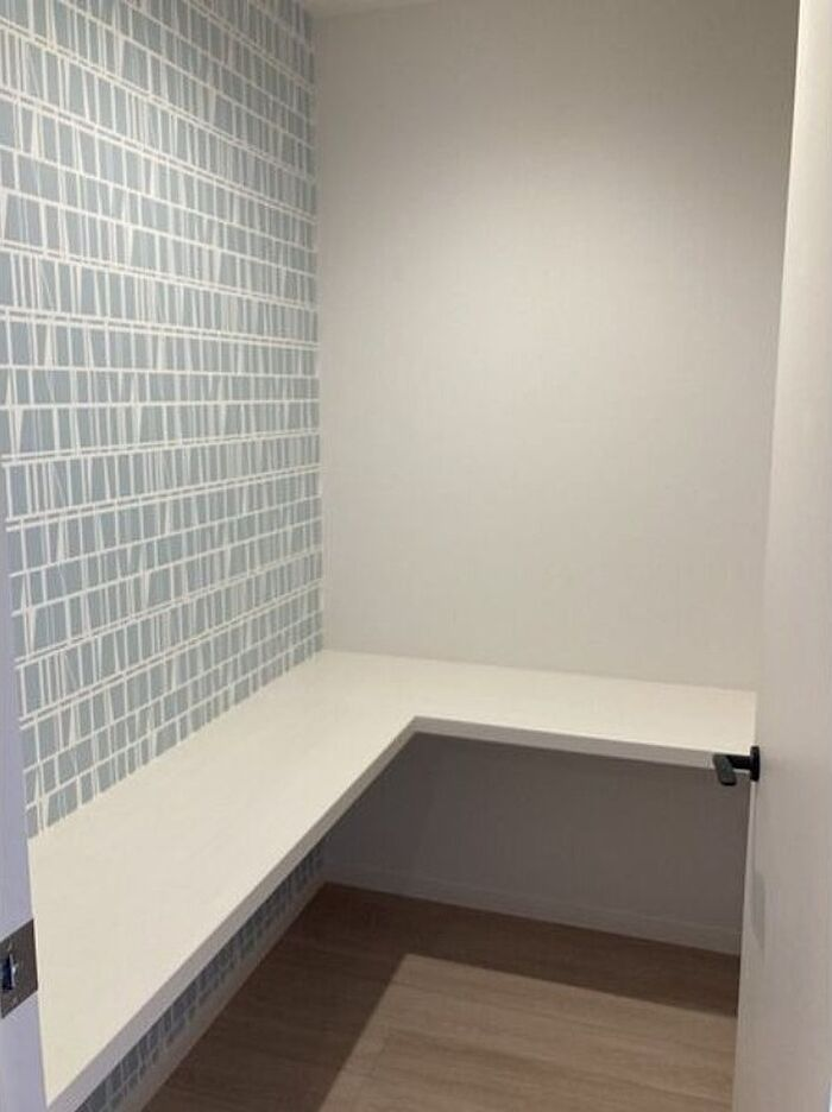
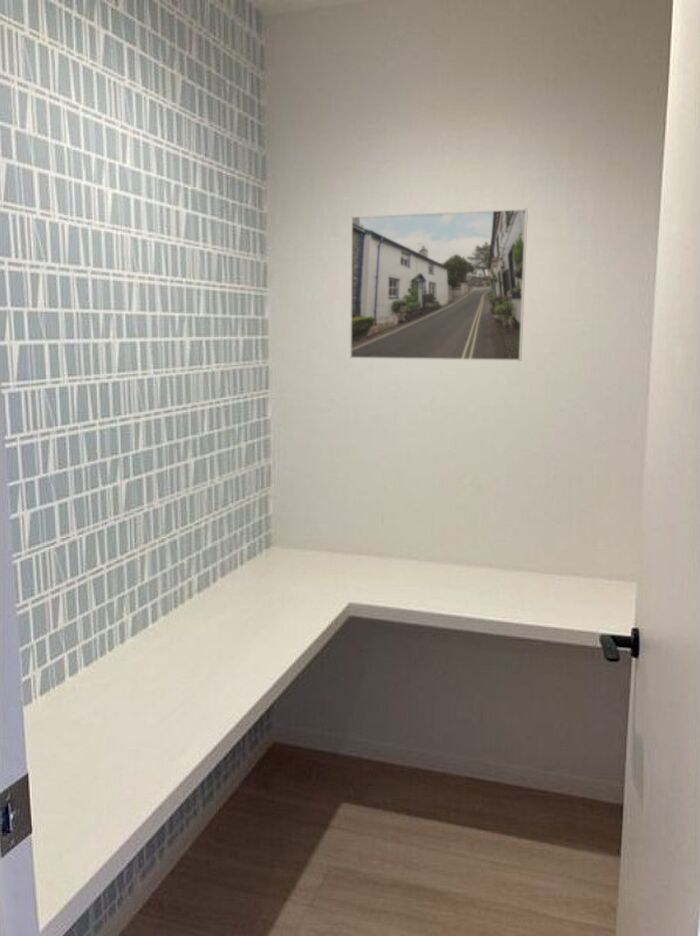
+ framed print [349,208,529,362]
